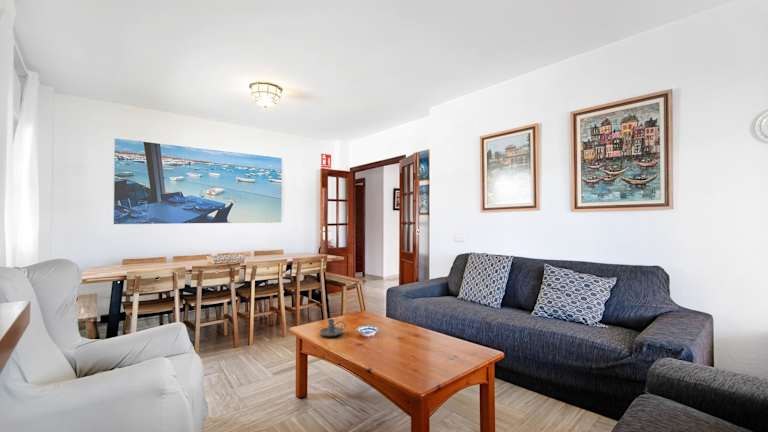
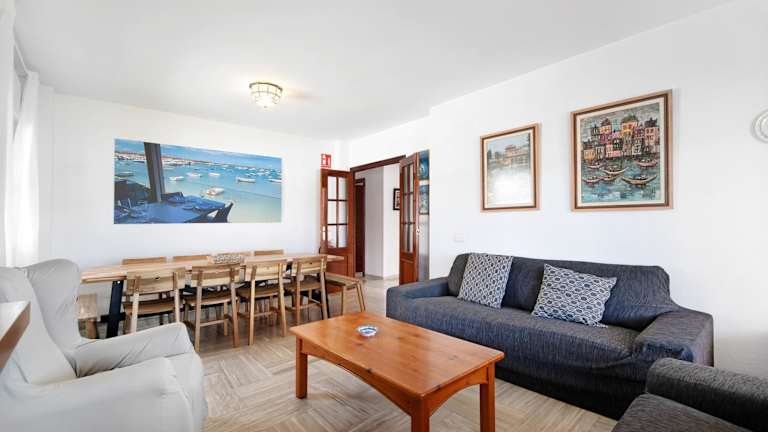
- candle holder [319,318,347,337]
